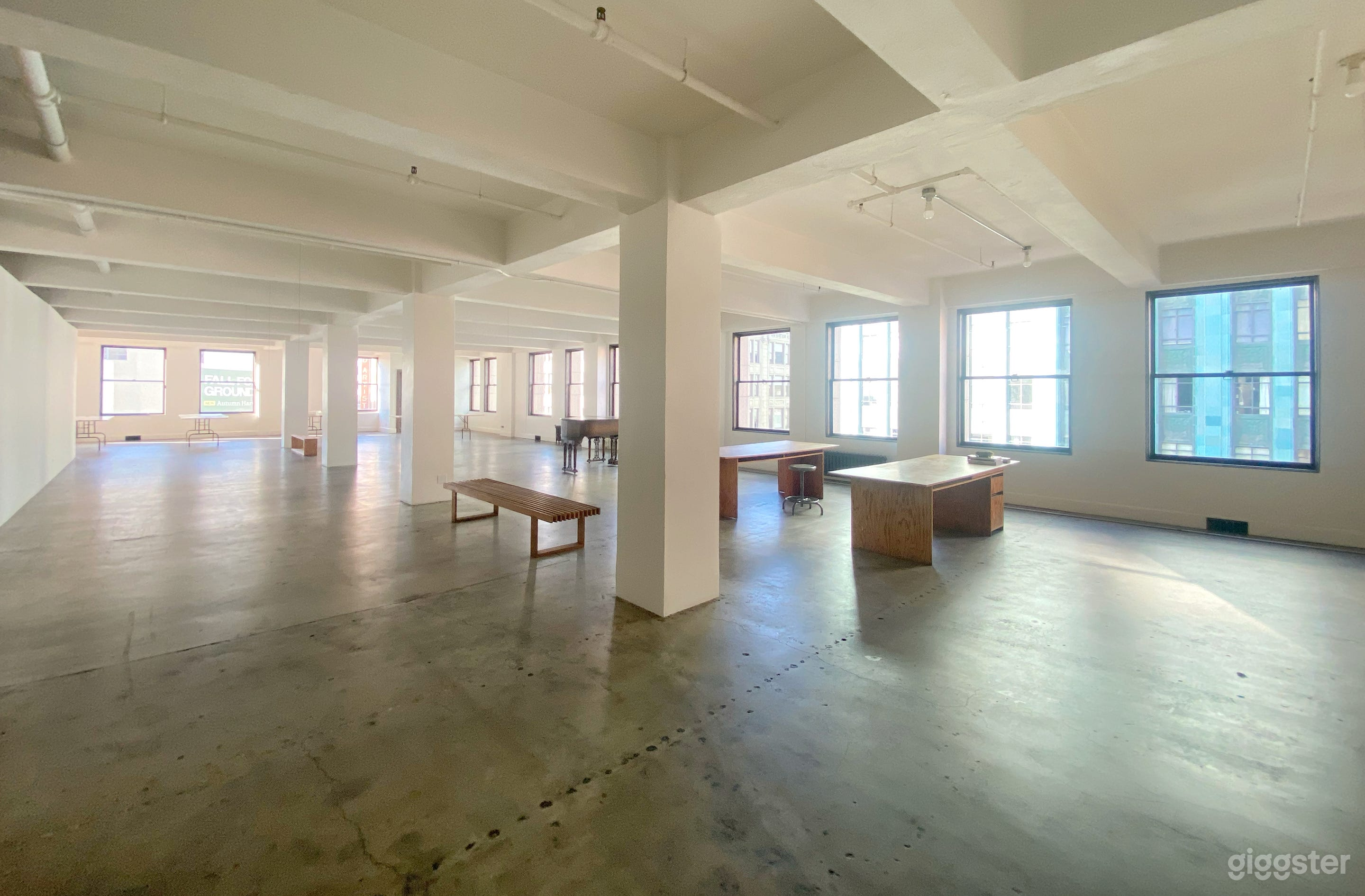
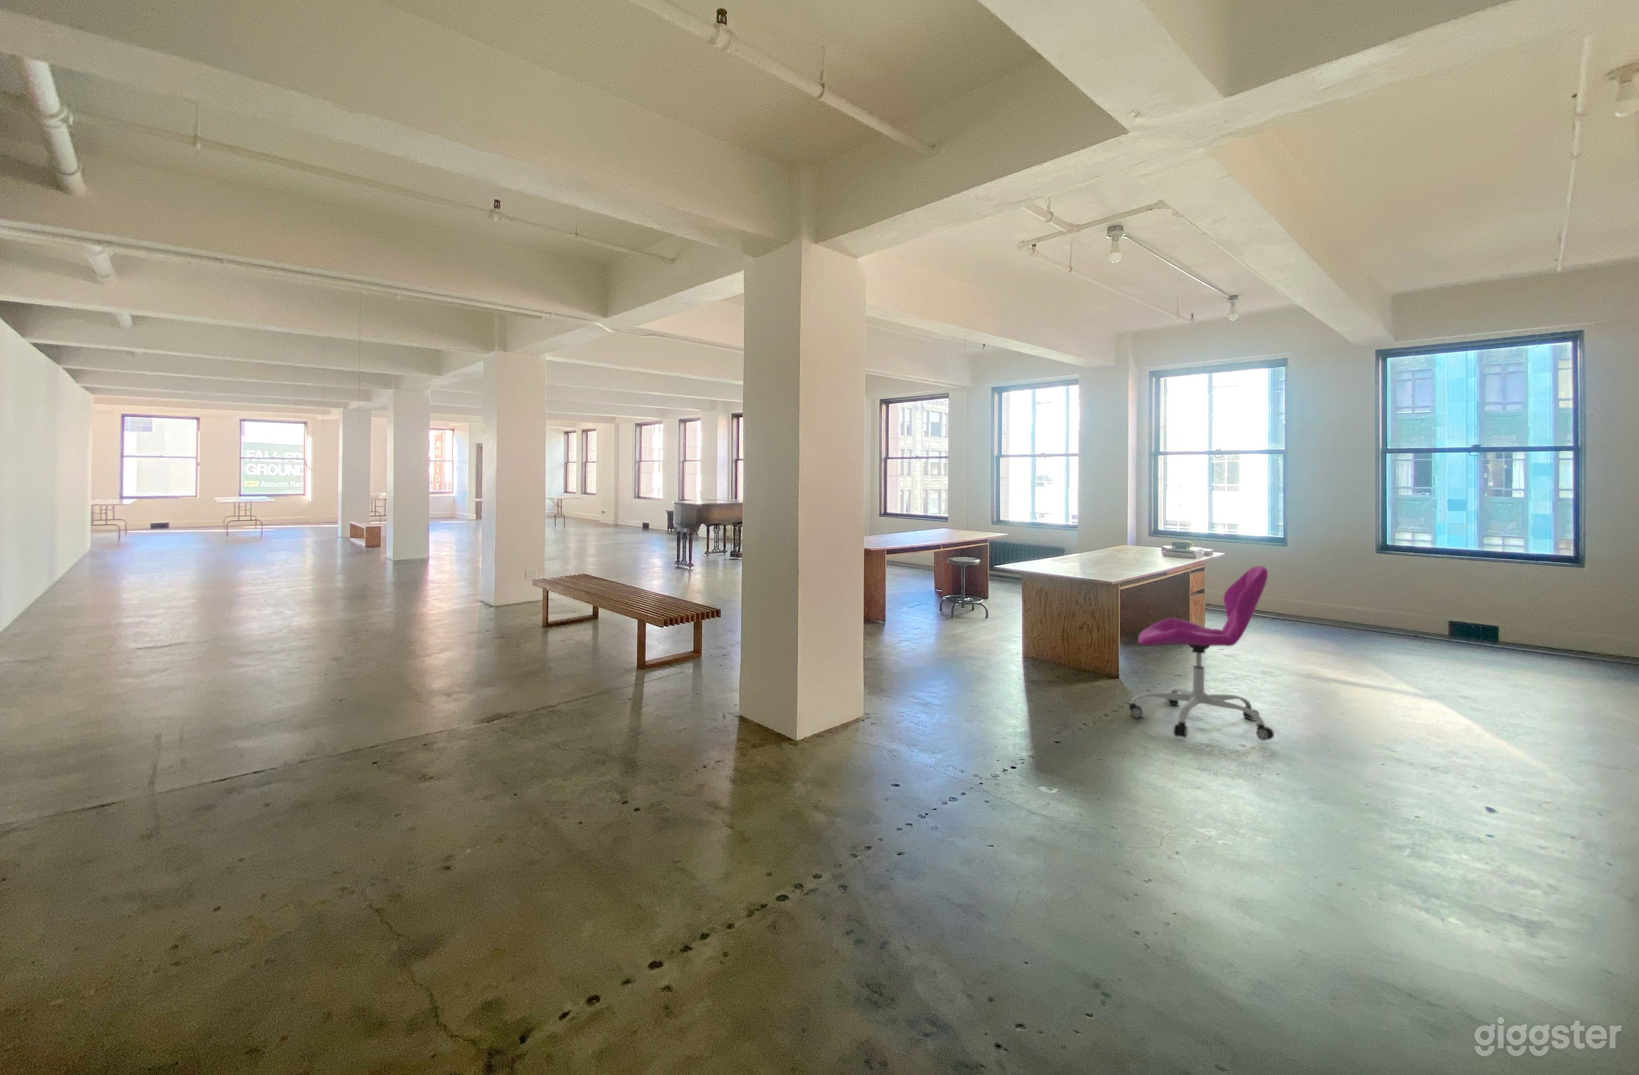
+ office chair [1129,565,1275,741]
